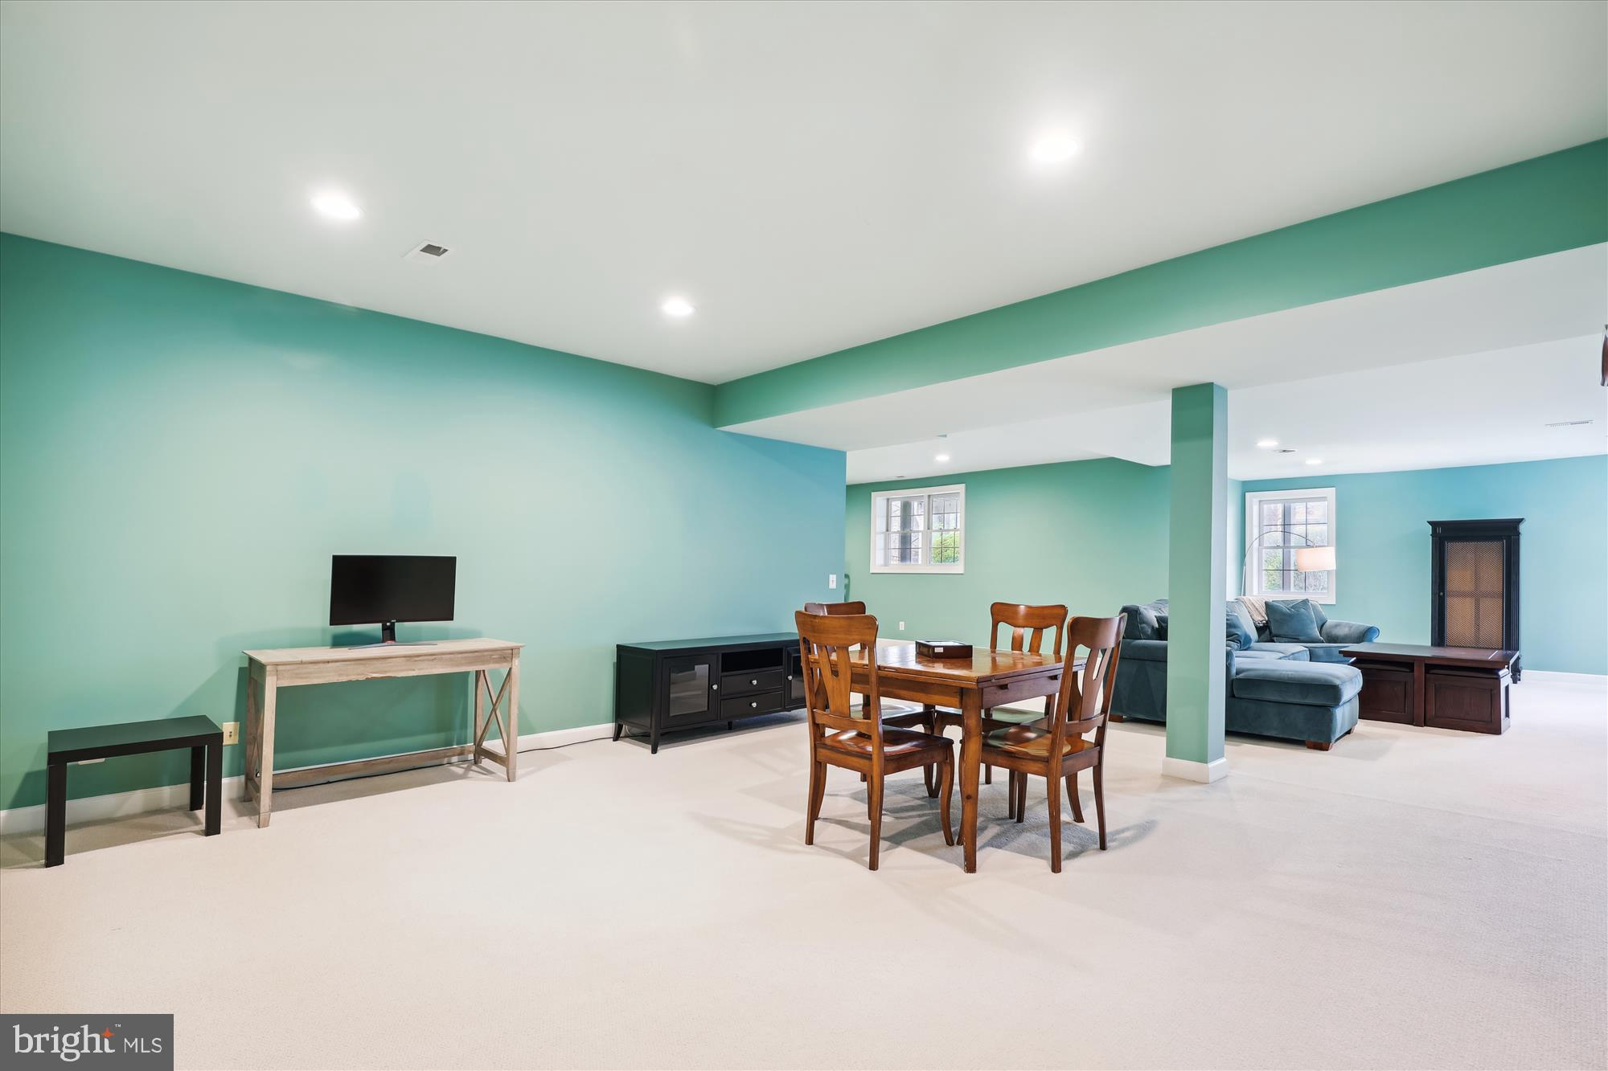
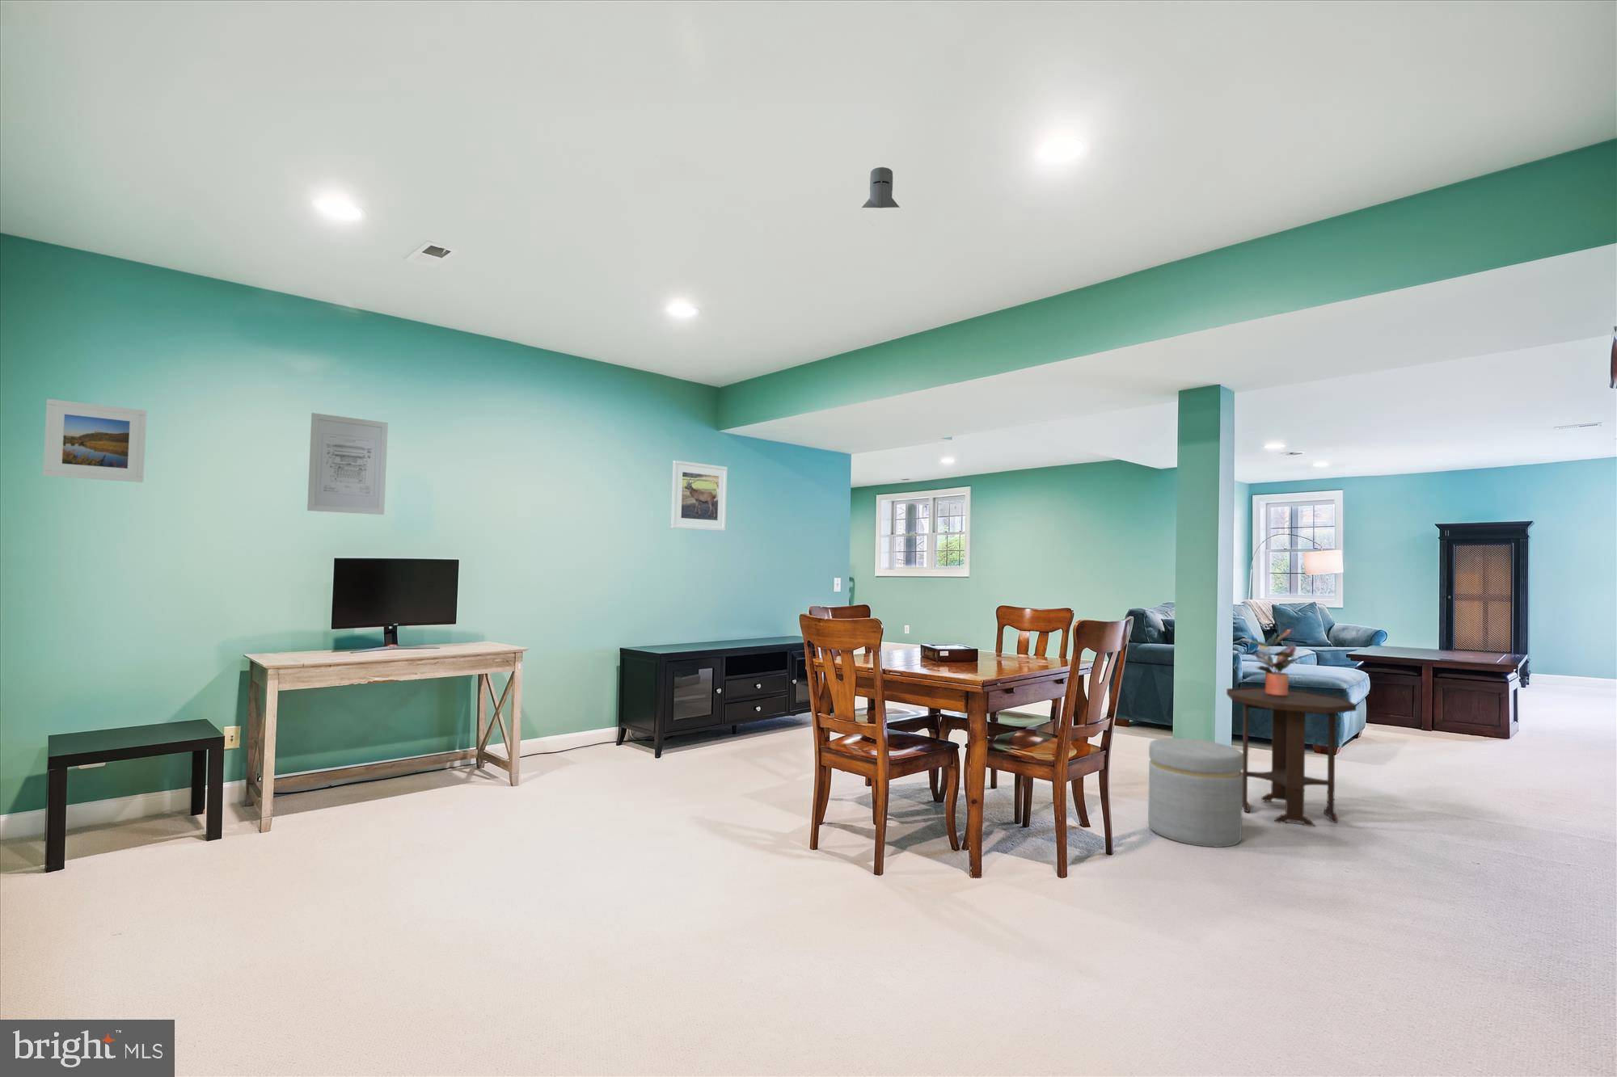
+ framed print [671,459,729,531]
+ knight helmet [861,166,900,208]
+ potted plant [1241,629,1298,696]
+ ottoman [1147,737,1243,847]
+ wall art [307,412,388,516]
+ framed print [42,398,148,483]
+ side table [1226,686,1357,827]
